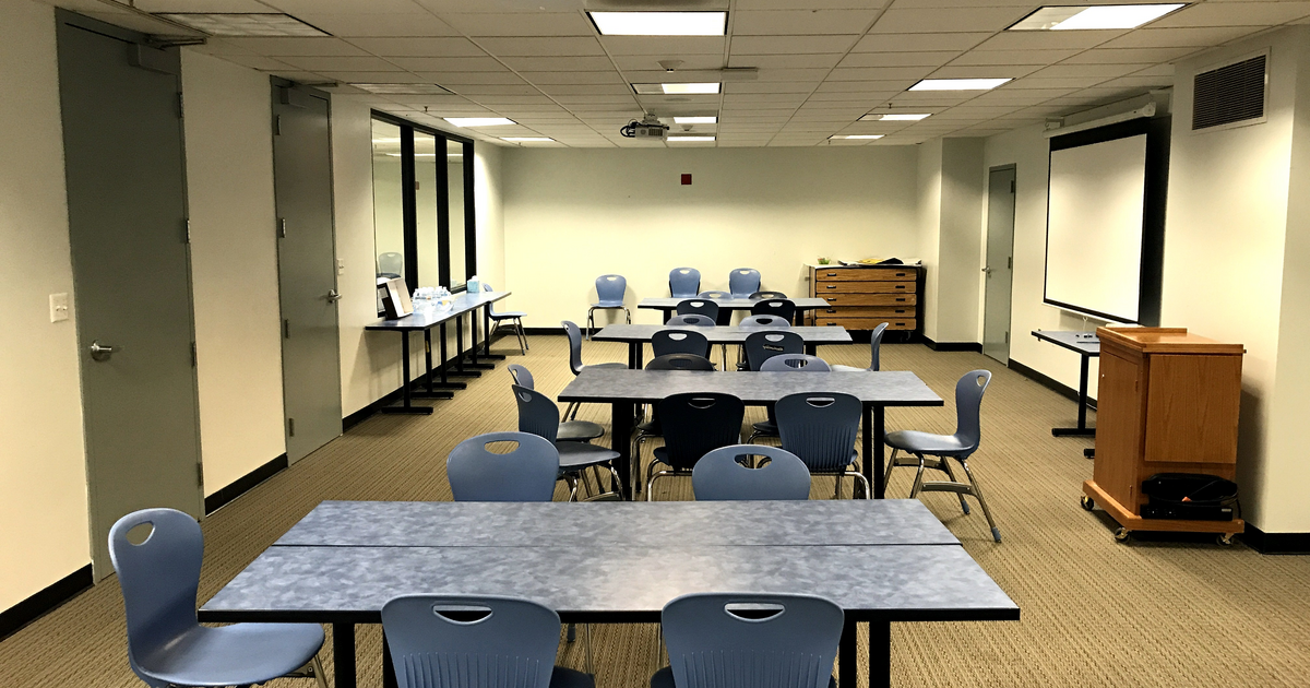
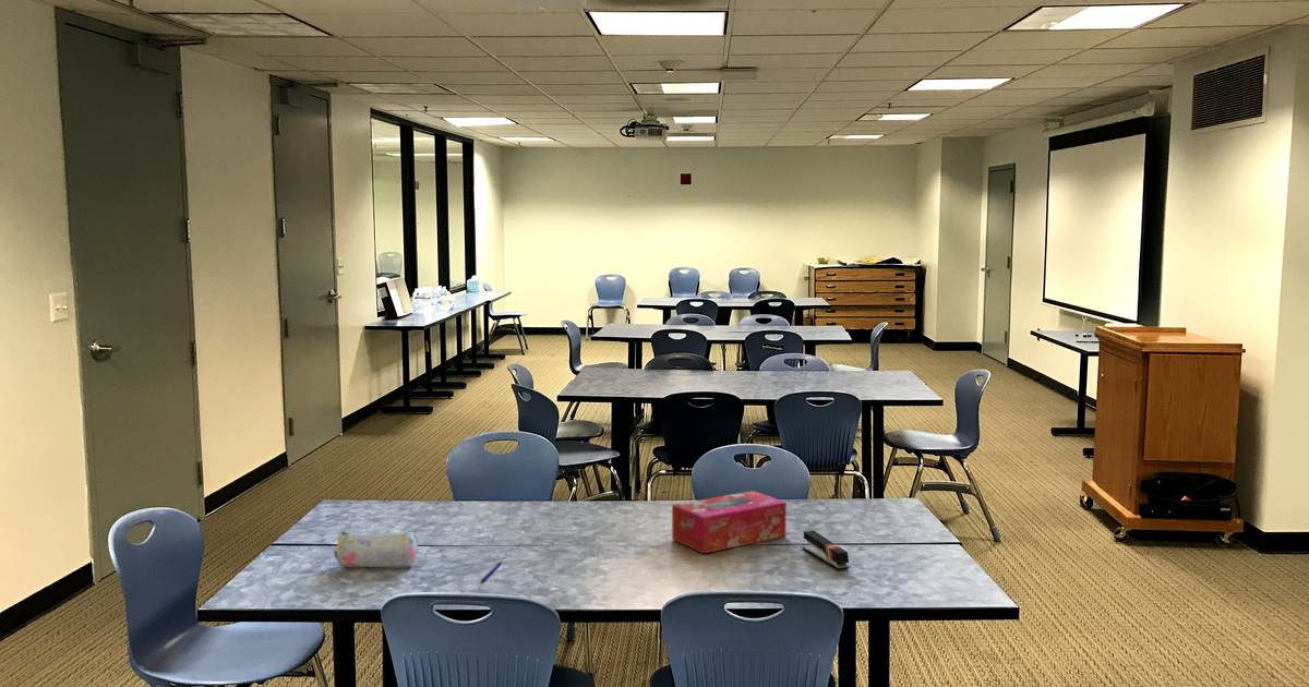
+ stapler [802,530,850,571]
+ tissue box [671,490,788,554]
+ pencil case [333,530,419,568]
+ pen [480,559,504,583]
